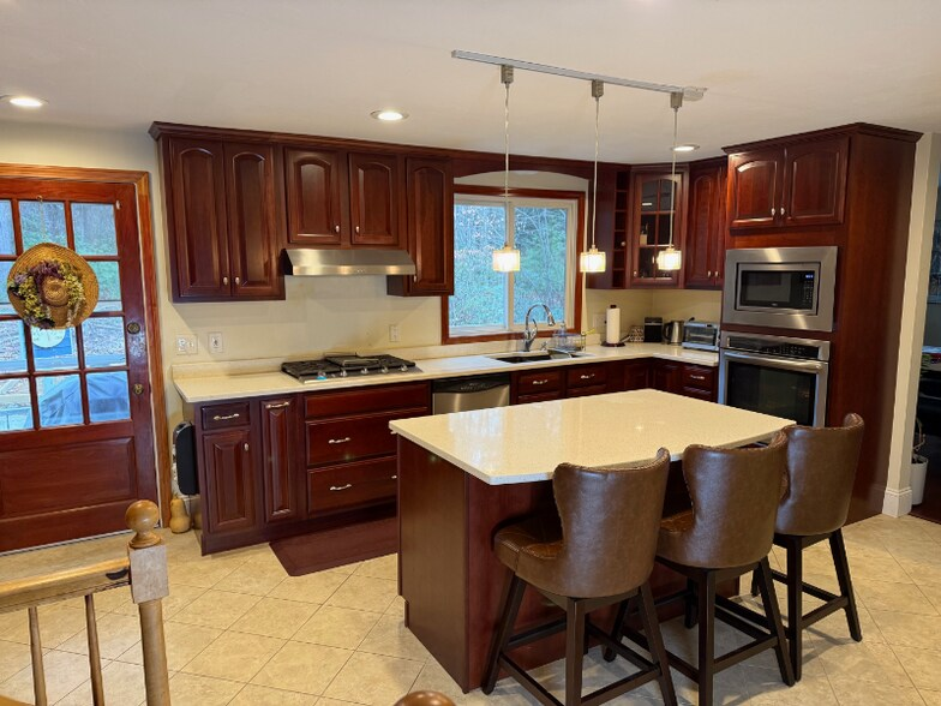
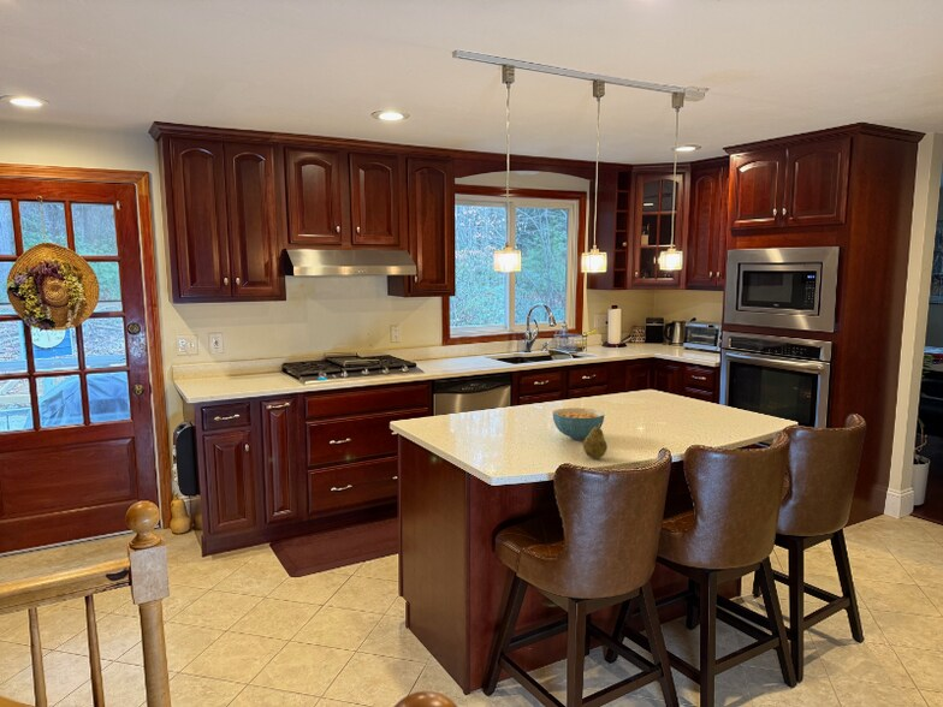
+ cereal bowl [552,406,605,441]
+ fruit [582,423,609,461]
